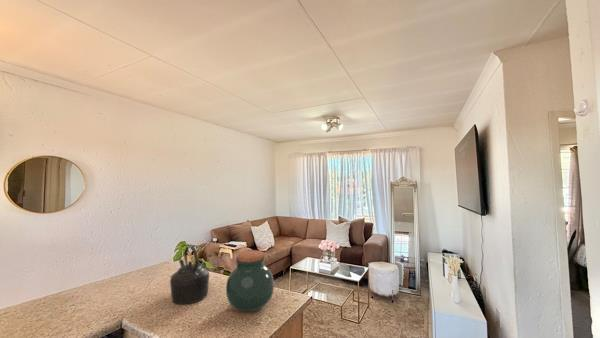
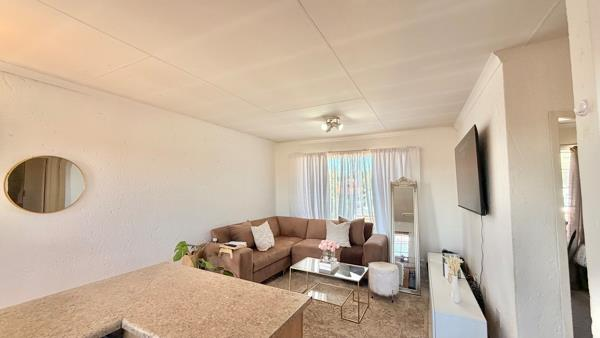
- kettle [169,245,210,305]
- jar [225,249,275,312]
